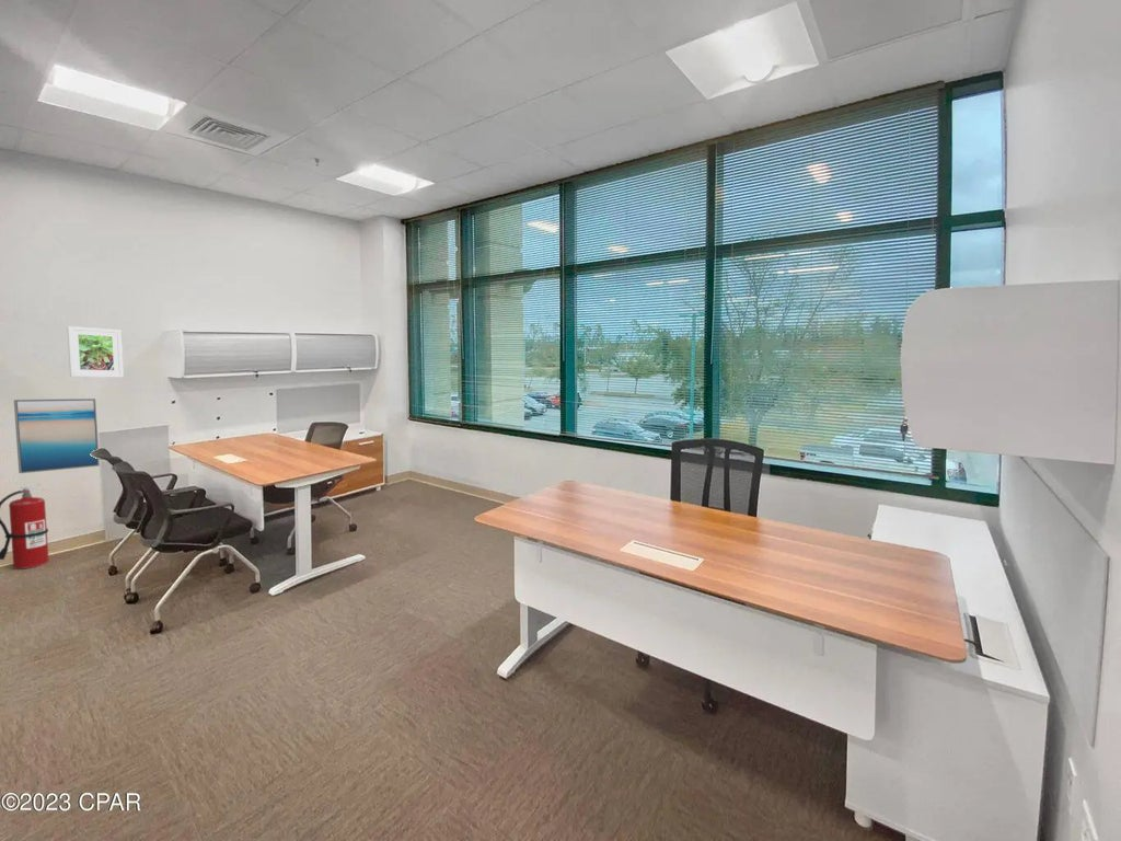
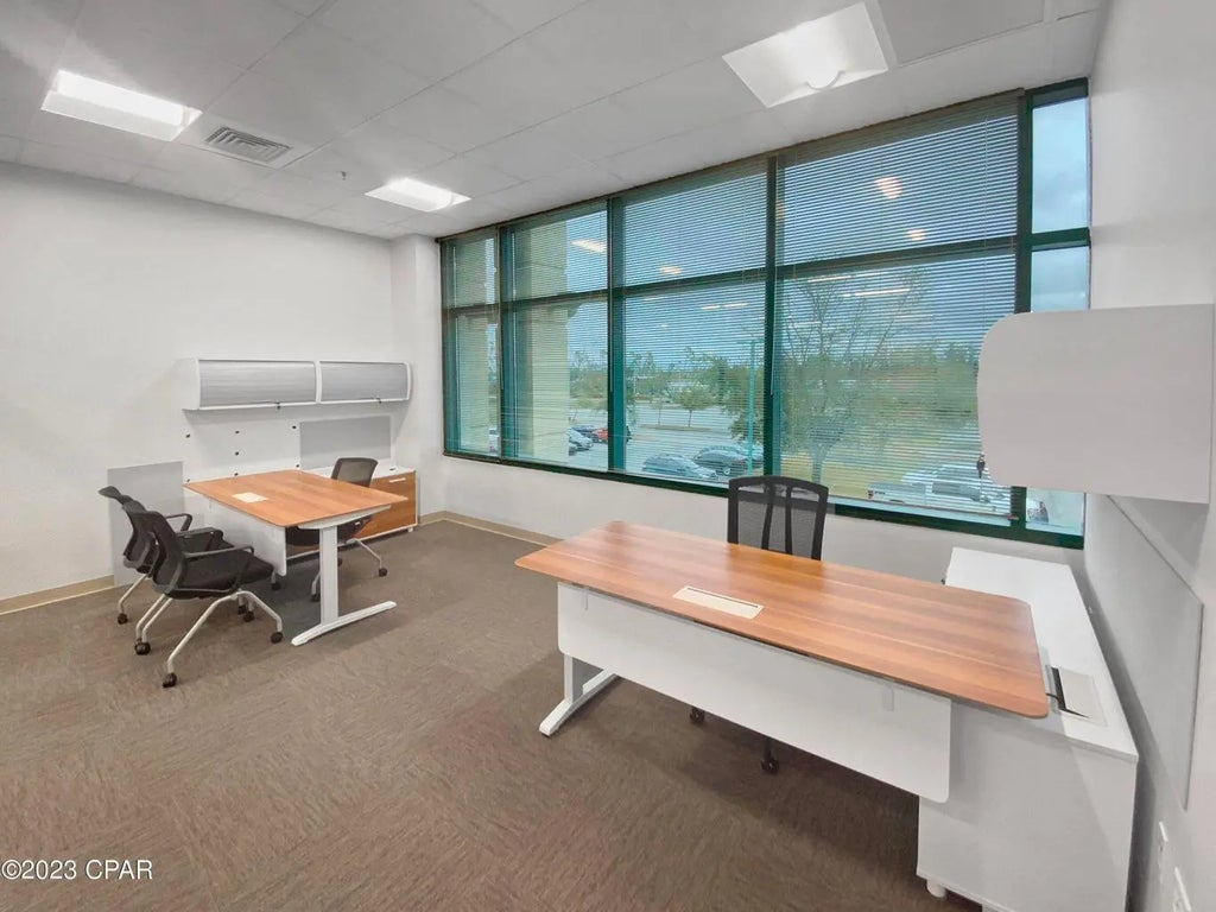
- fire extinguisher [0,483,50,571]
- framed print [66,325,125,379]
- wall art [13,398,101,474]
